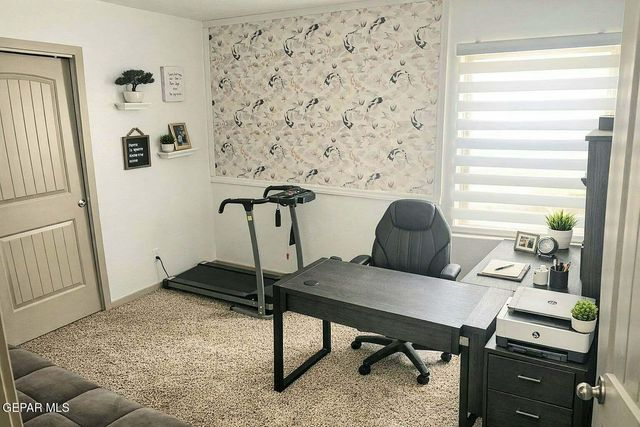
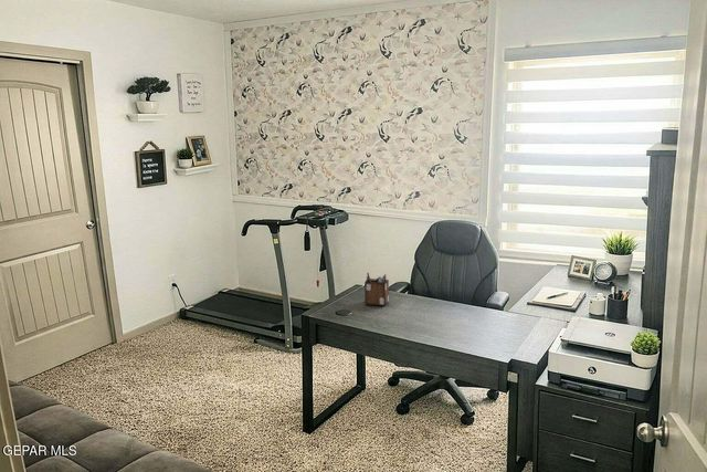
+ desk organizer [363,272,390,307]
